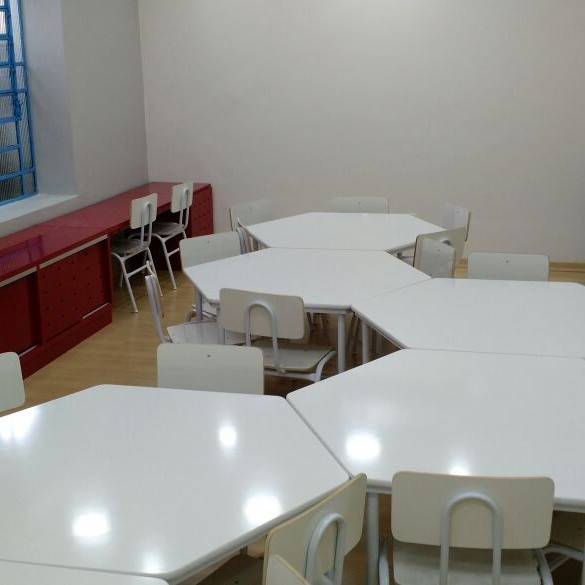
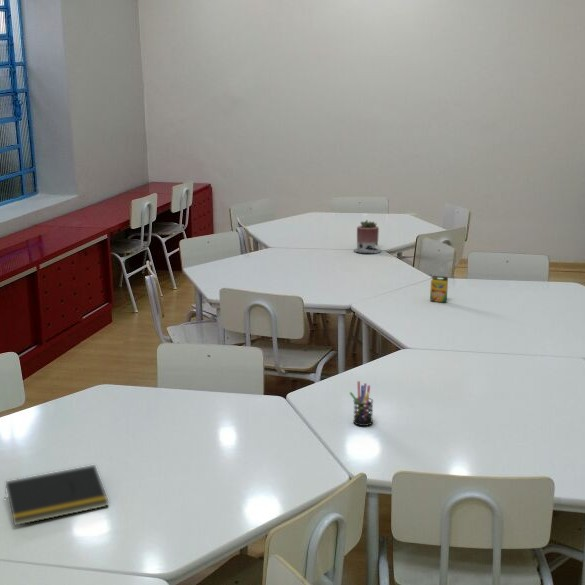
+ crayon box [429,274,449,303]
+ succulent planter [353,219,382,254]
+ pen holder [349,380,374,427]
+ notepad [4,464,110,527]
